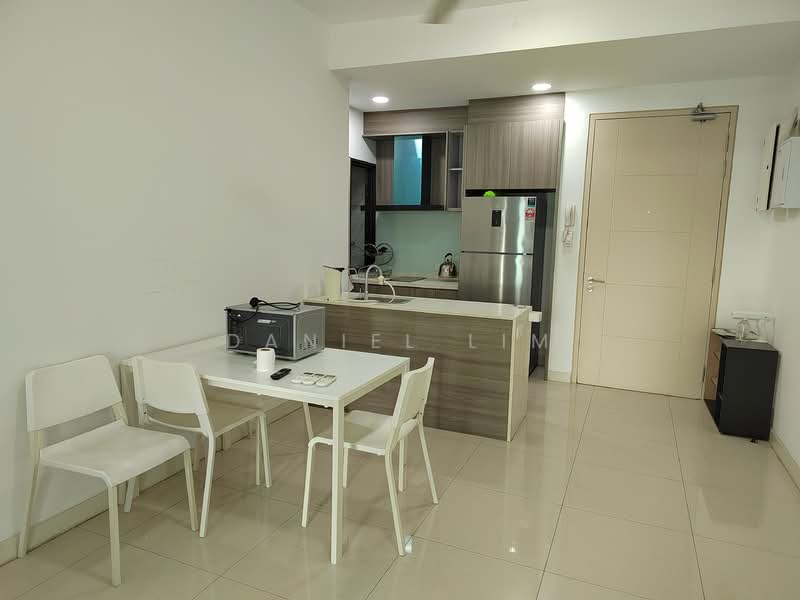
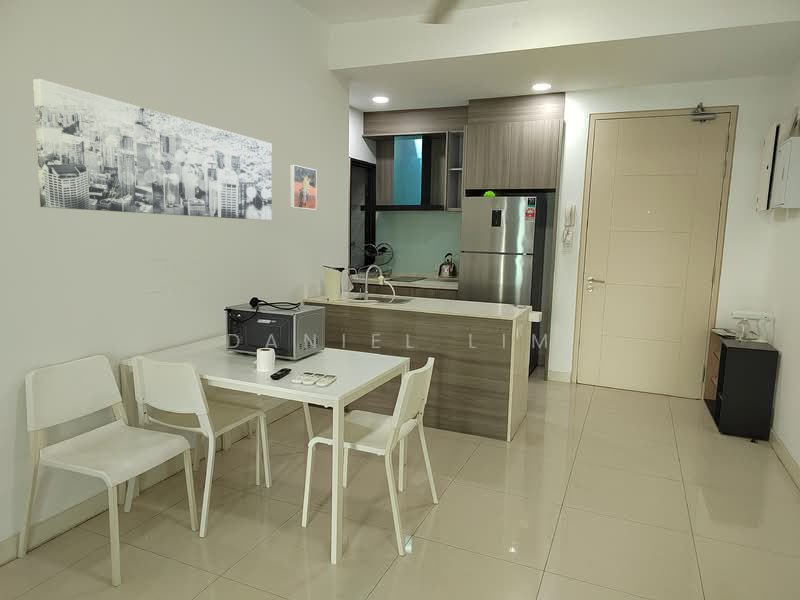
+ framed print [289,164,317,211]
+ wall art [32,78,273,221]
